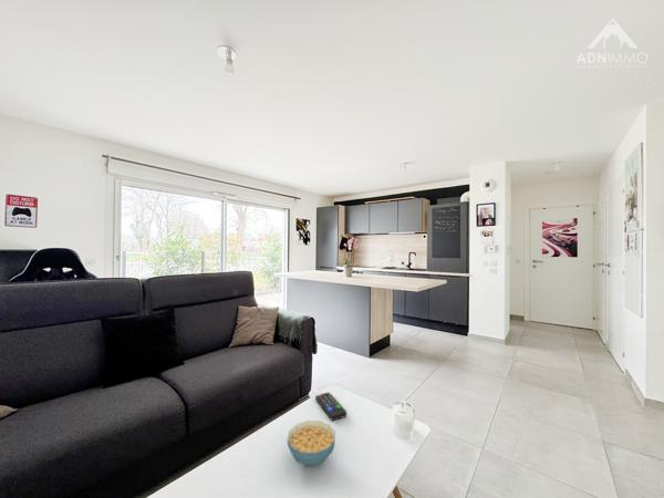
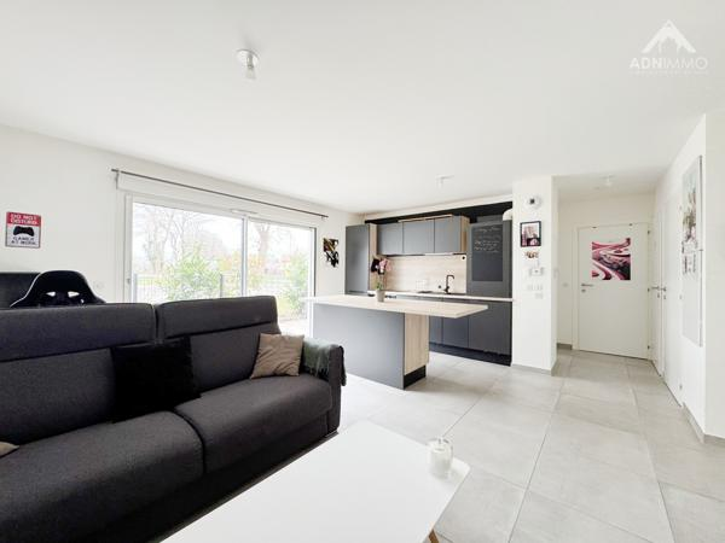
- cereal bowl [286,419,336,467]
- remote control [314,392,347,422]
